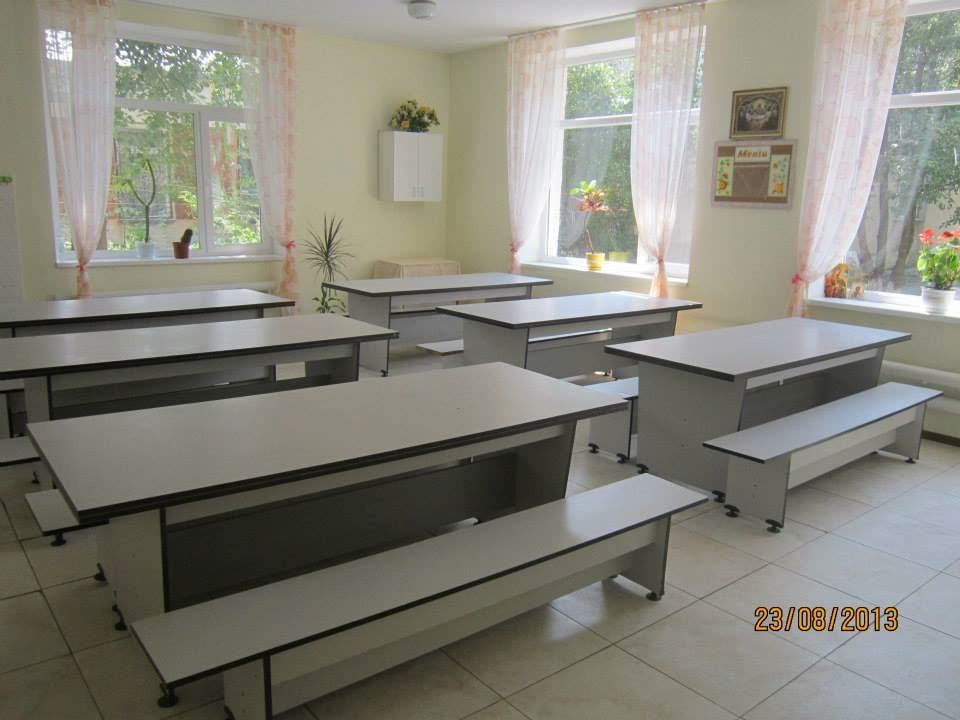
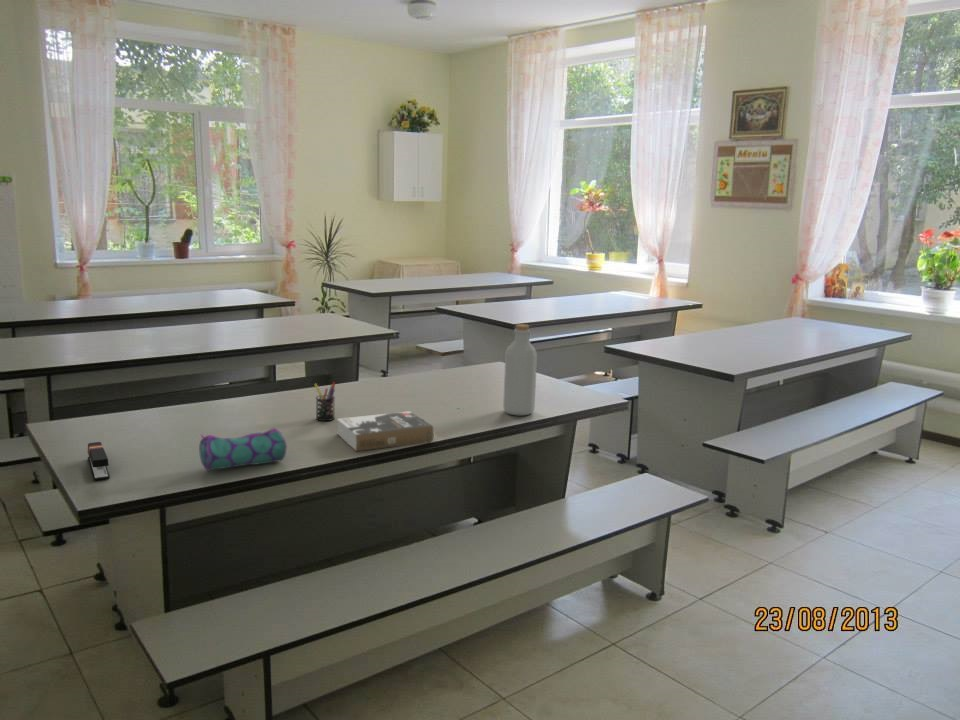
+ stapler [87,441,111,481]
+ book [336,410,435,452]
+ bottle [502,323,538,417]
+ pen holder [313,381,336,422]
+ pencil case [198,426,288,471]
